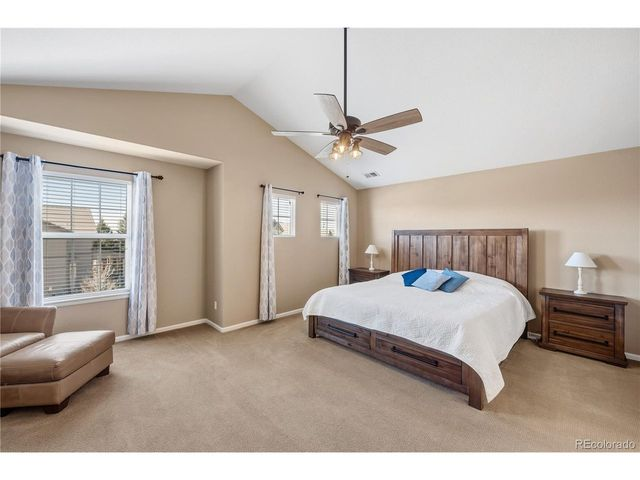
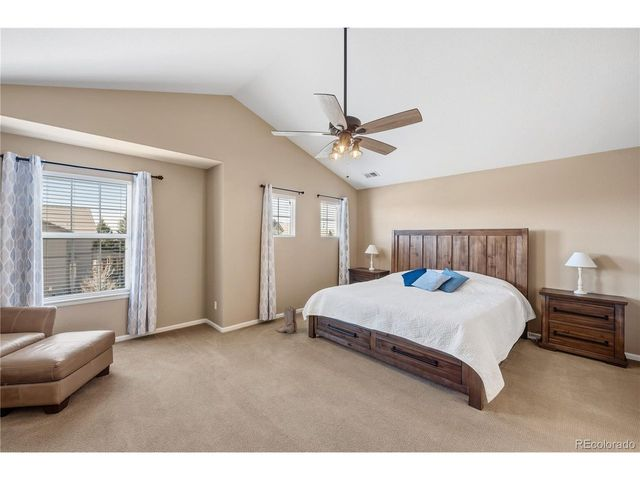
+ boots [275,305,298,334]
